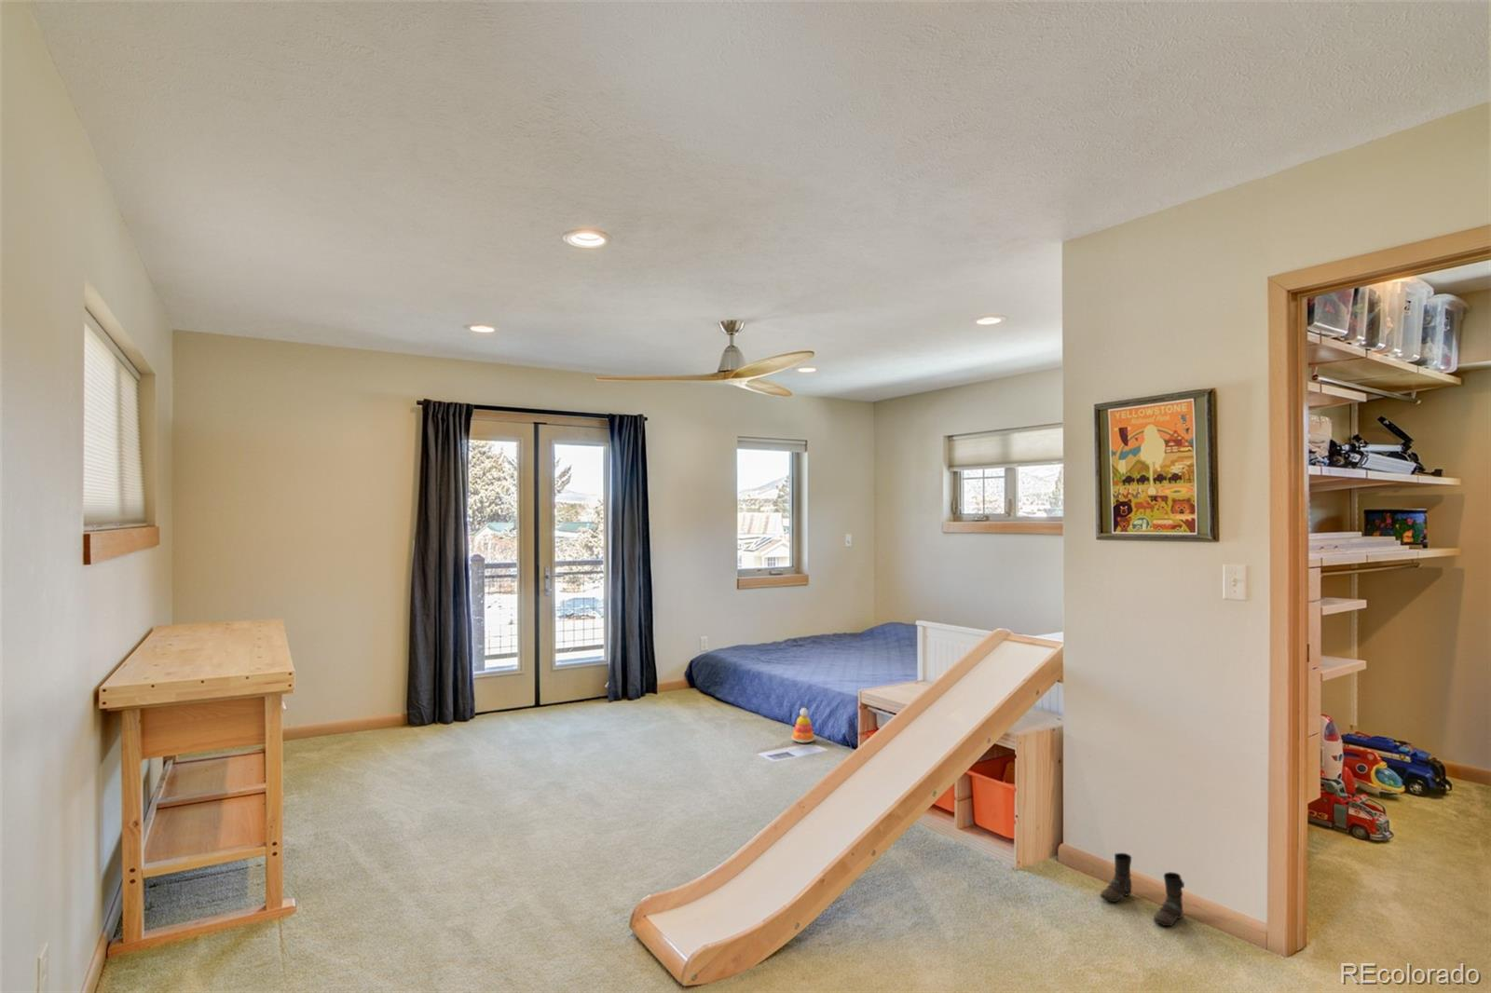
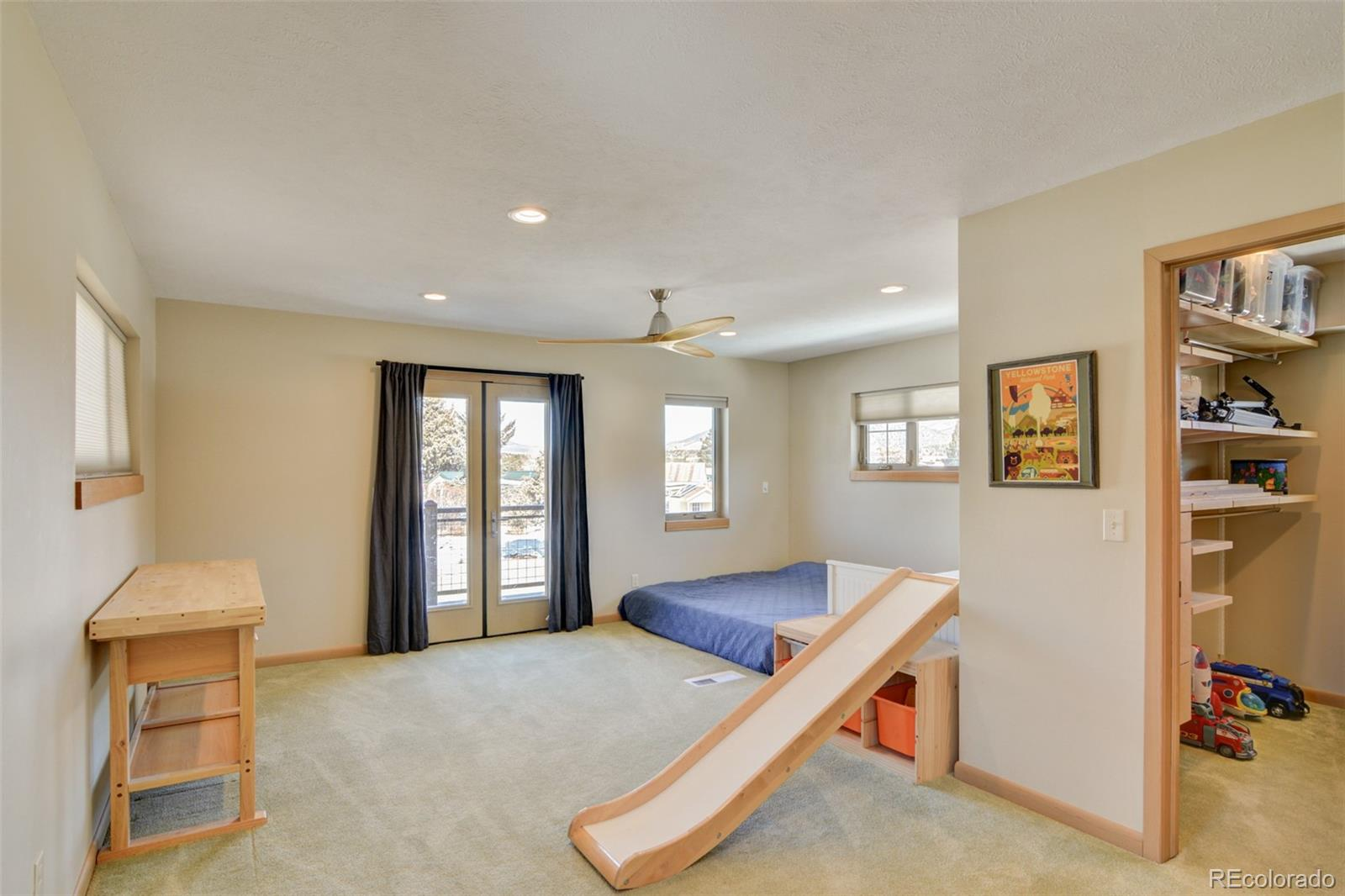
- boots [1099,852,1185,927]
- stacking toy [790,707,816,745]
